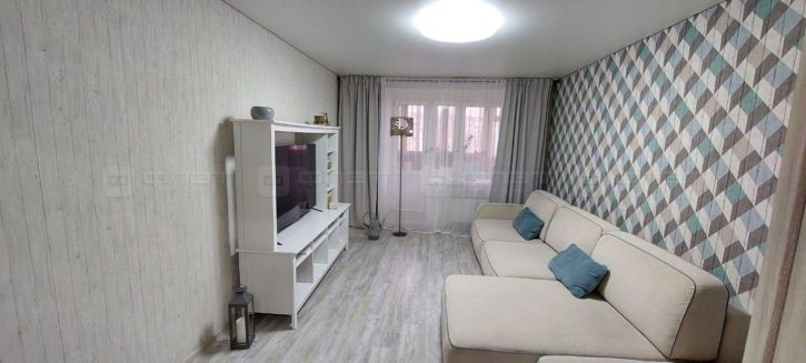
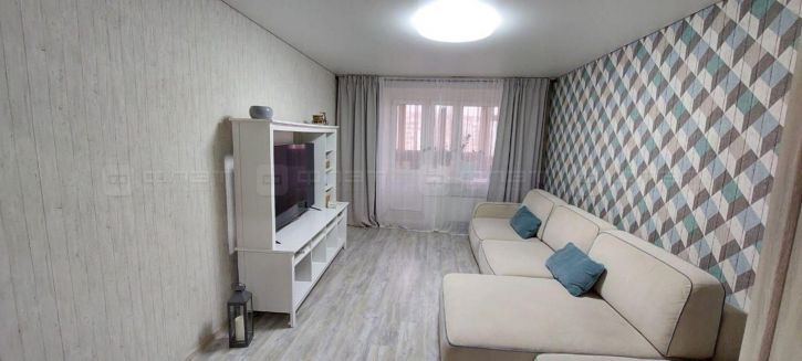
- watering can [362,211,387,241]
- floor lamp [389,115,415,236]
